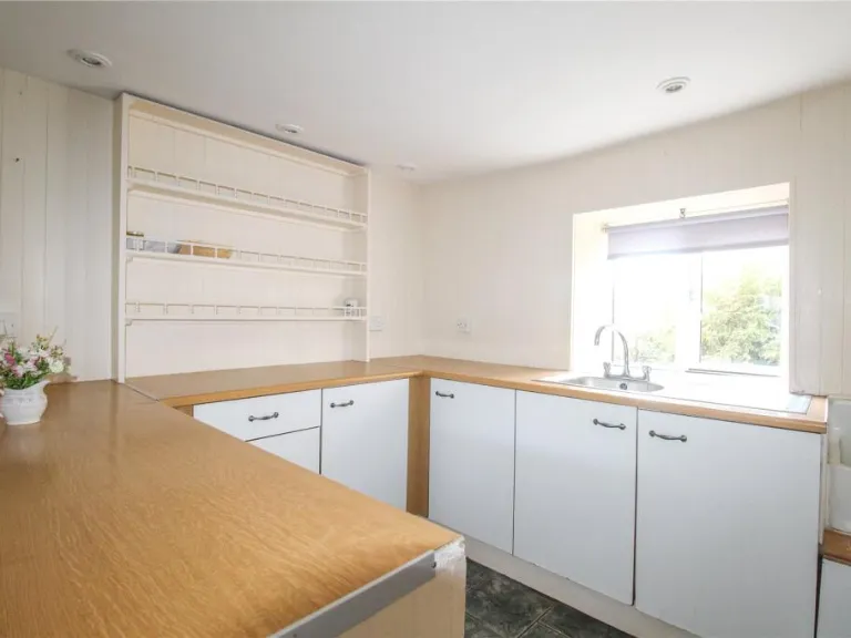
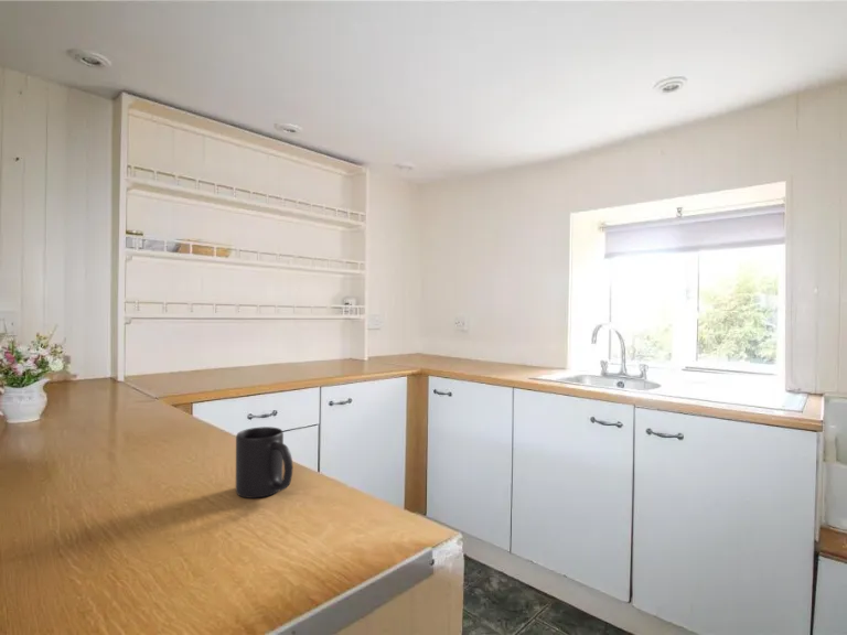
+ mug [235,426,293,499]
